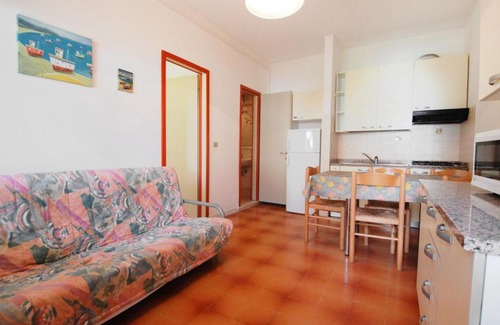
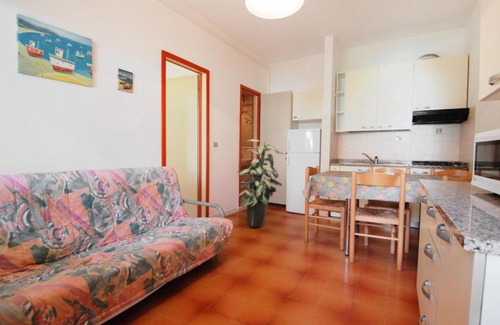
+ indoor plant [237,138,283,228]
